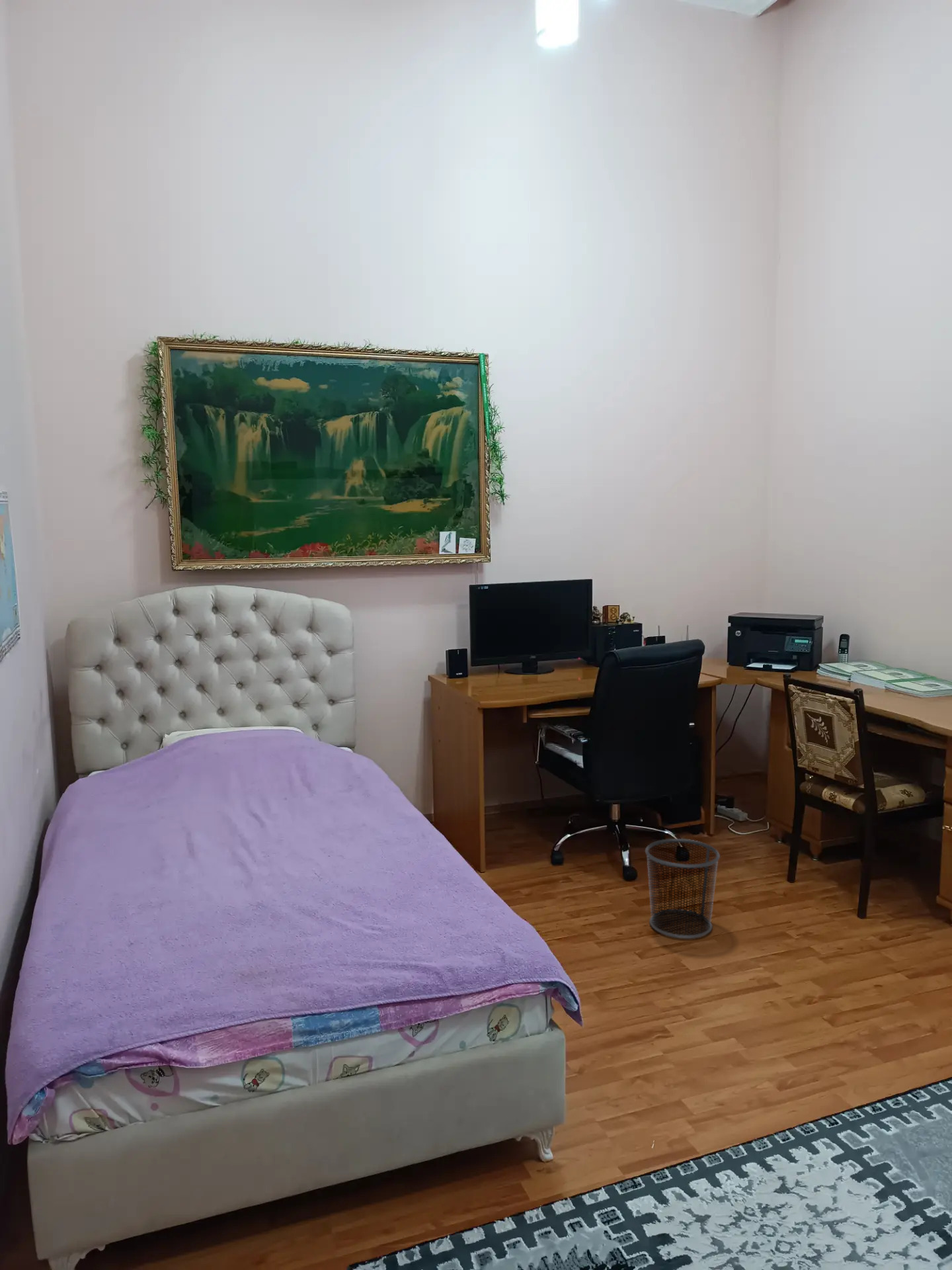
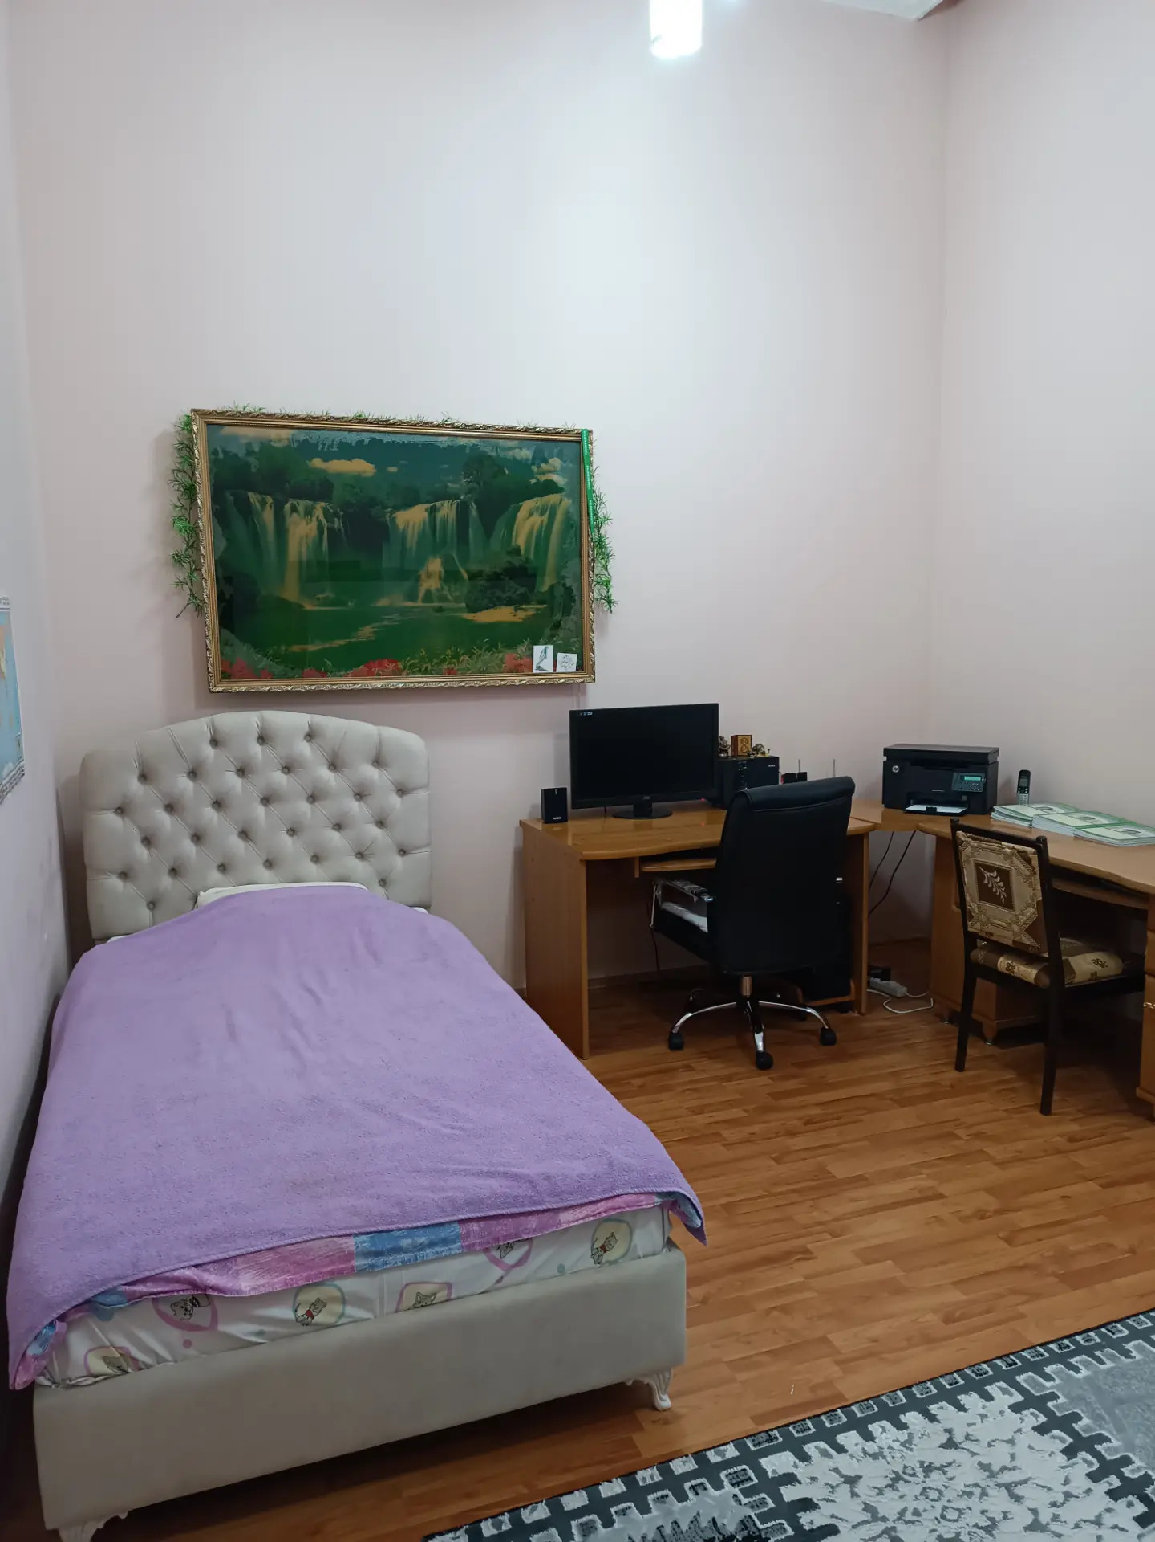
- waste bin [645,838,721,939]
